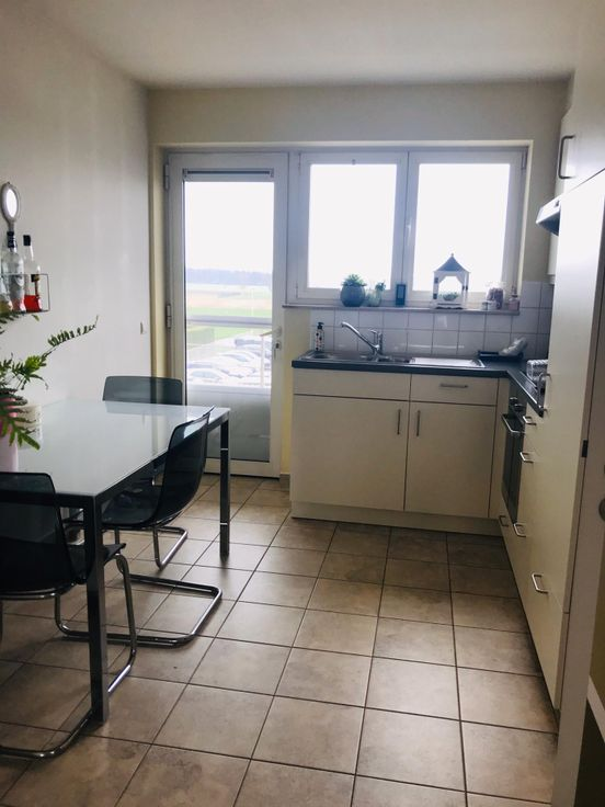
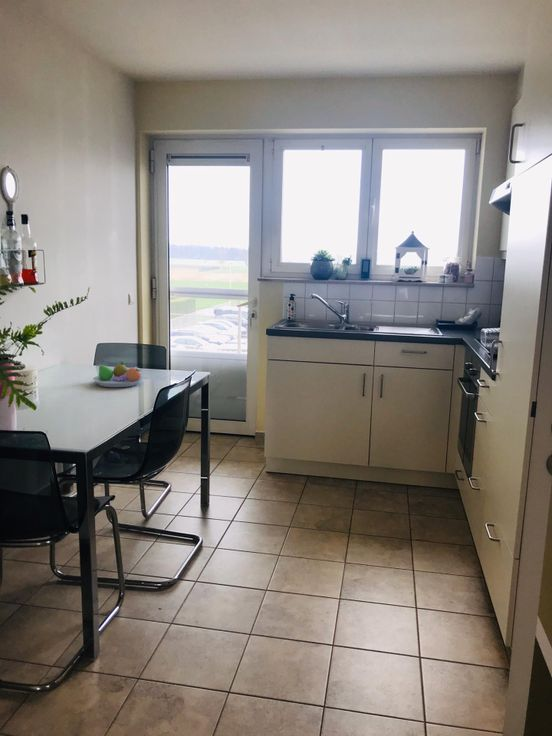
+ fruit bowl [92,360,144,388]
